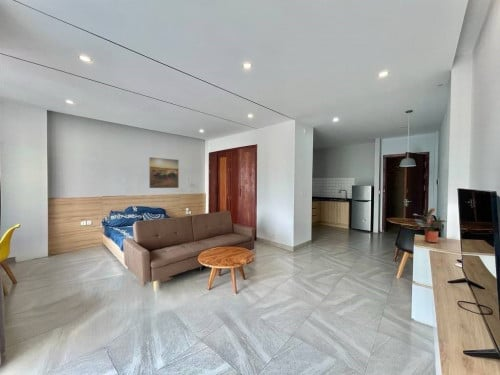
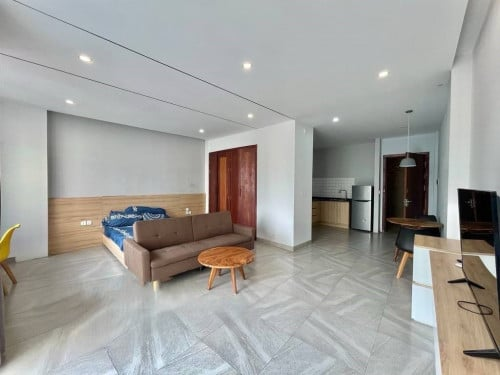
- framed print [148,156,180,189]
- potted plant [413,207,448,243]
